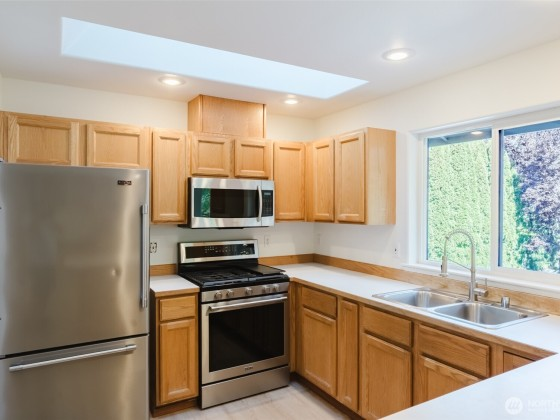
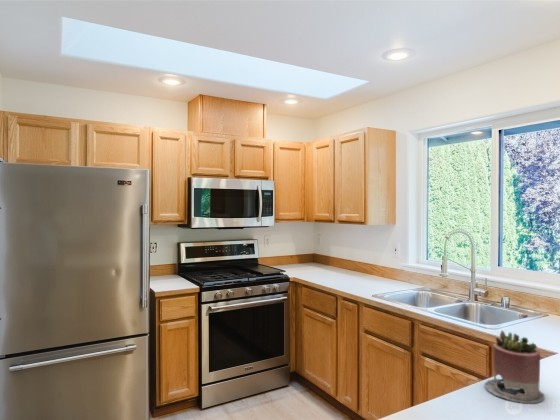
+ succulent planter [483,330,546,405]
